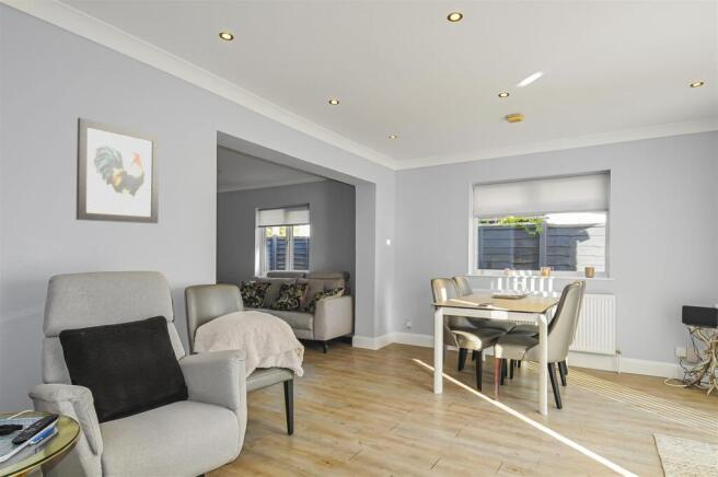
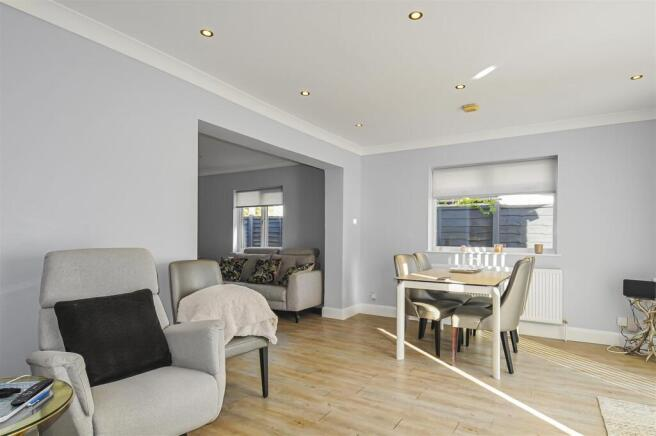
- wall art [76,117,160,224]
